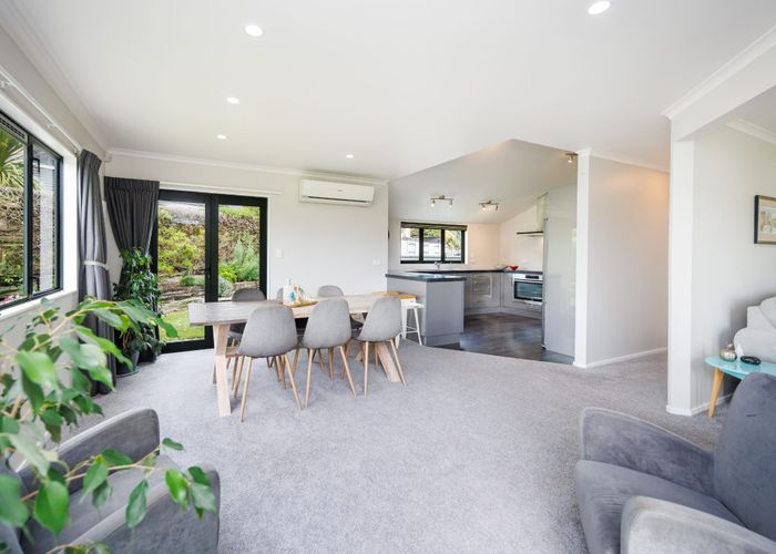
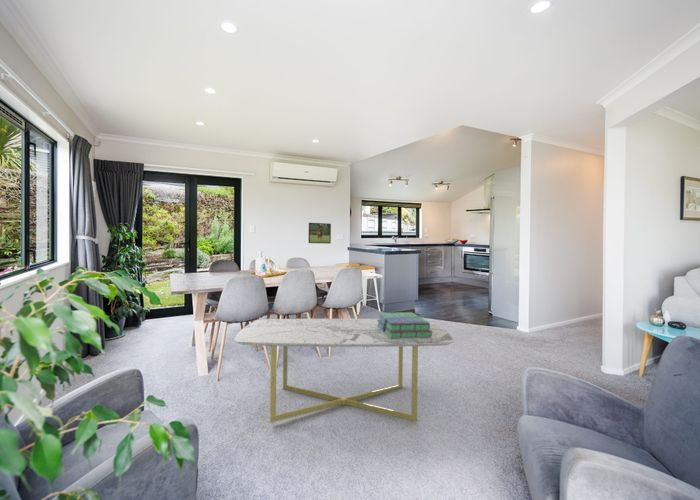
+ coffee table [233,318,455,424]
+ stack of books [377,311,432,338]
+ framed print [308,222,332,245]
